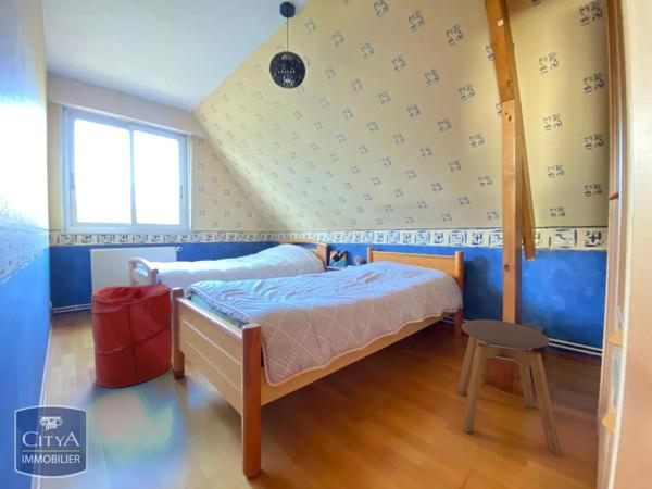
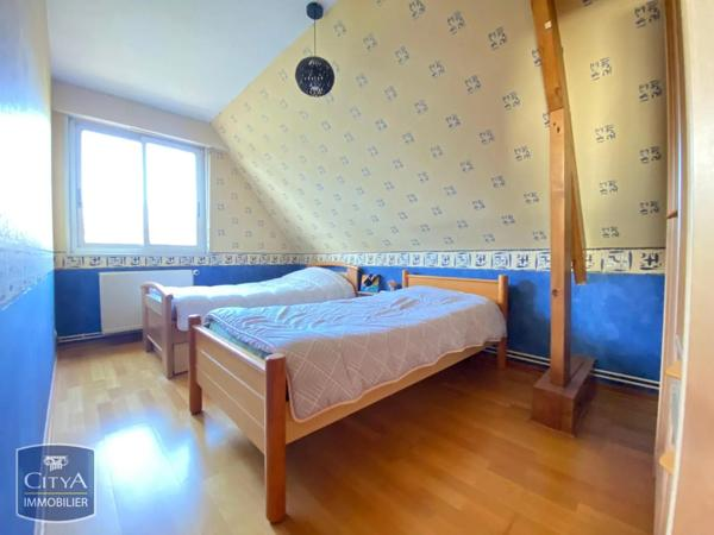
- laundry hamper [90,284,173,389]
- stool [456,318,563,456]
